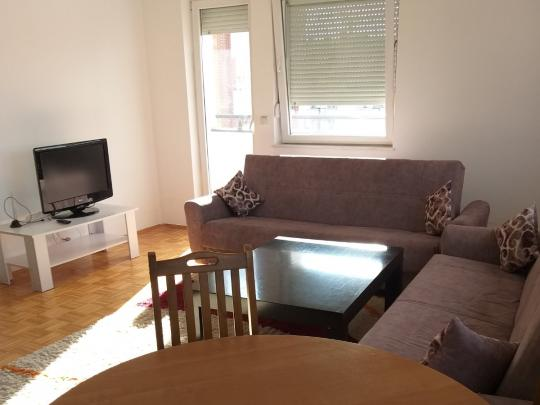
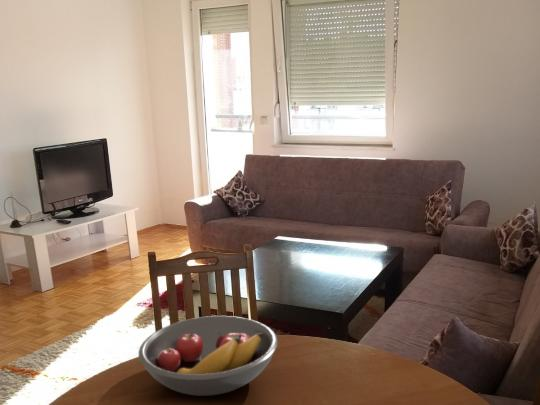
+ fruit bowl [138,315,279,397]
